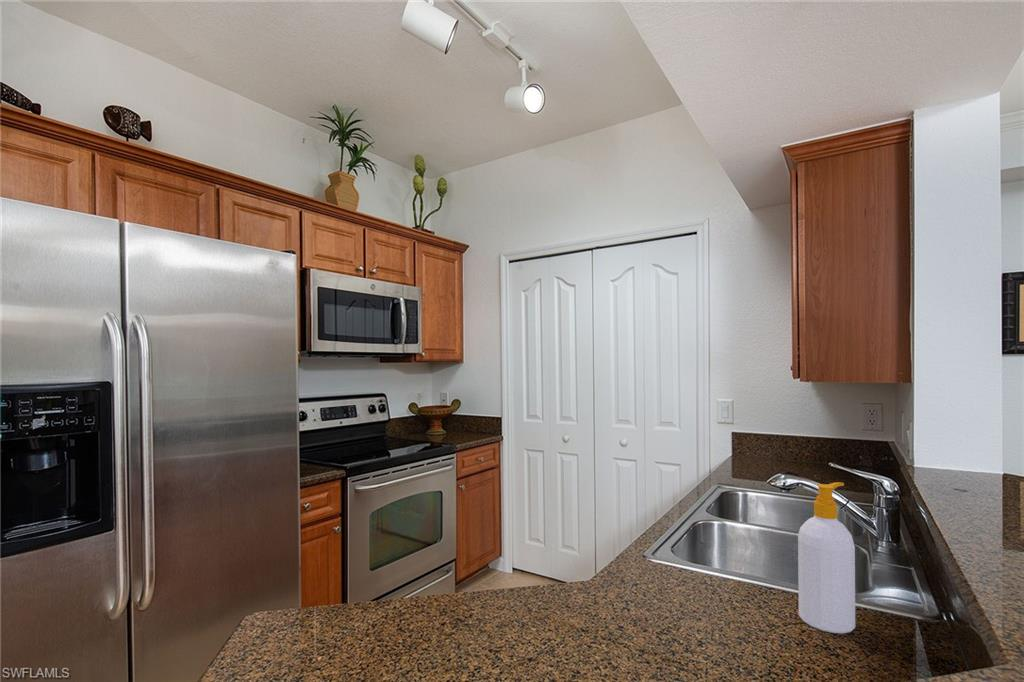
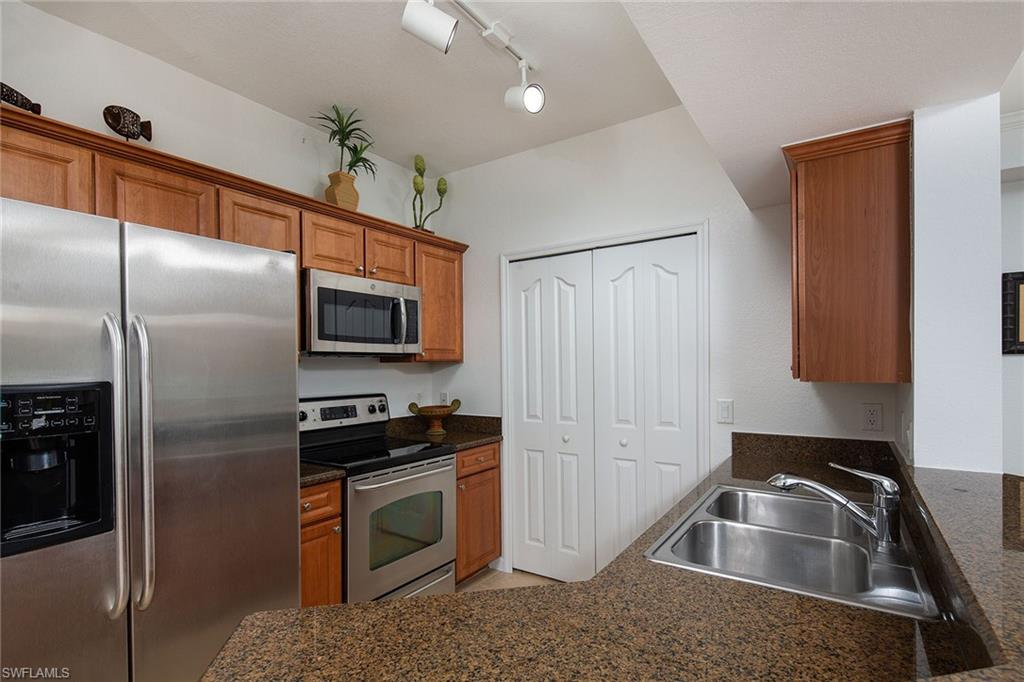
- soap bottle [797,481,856,634]
